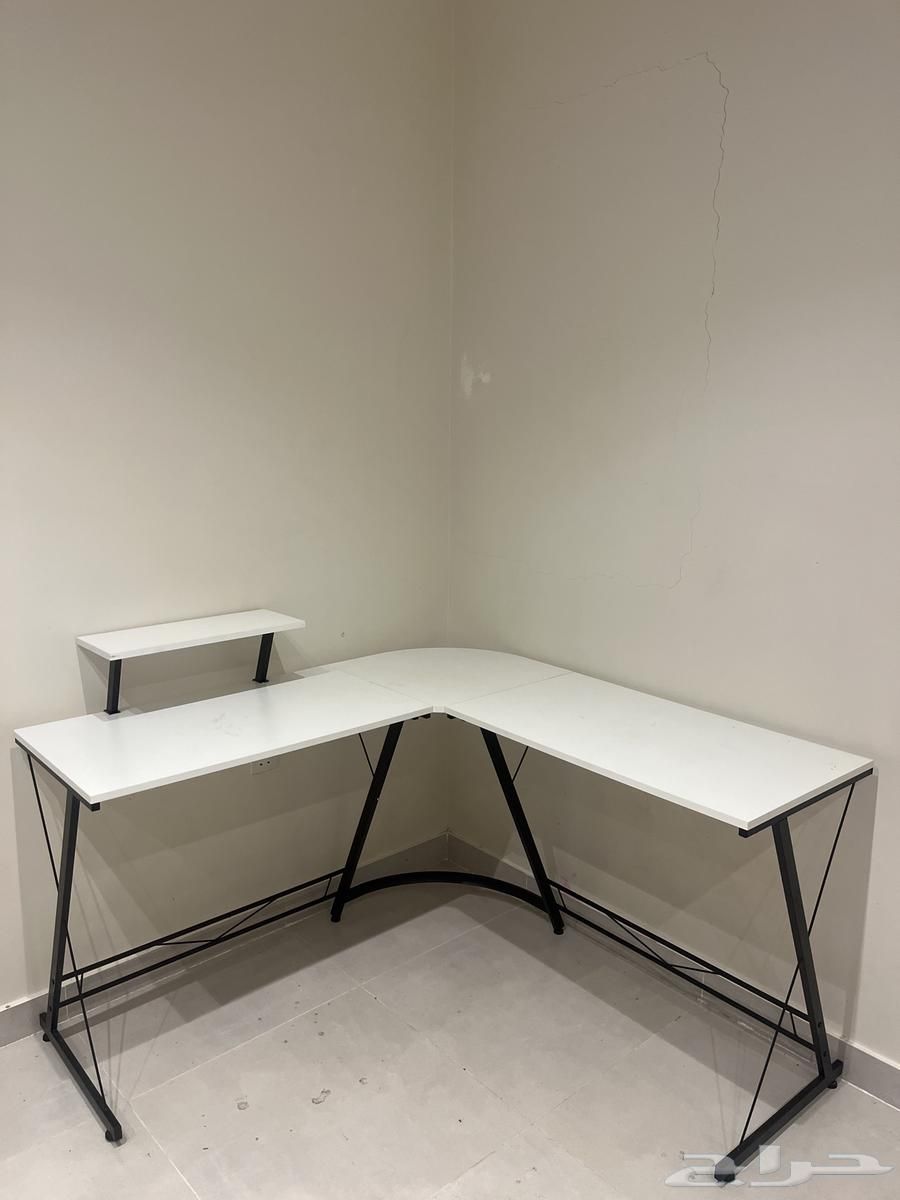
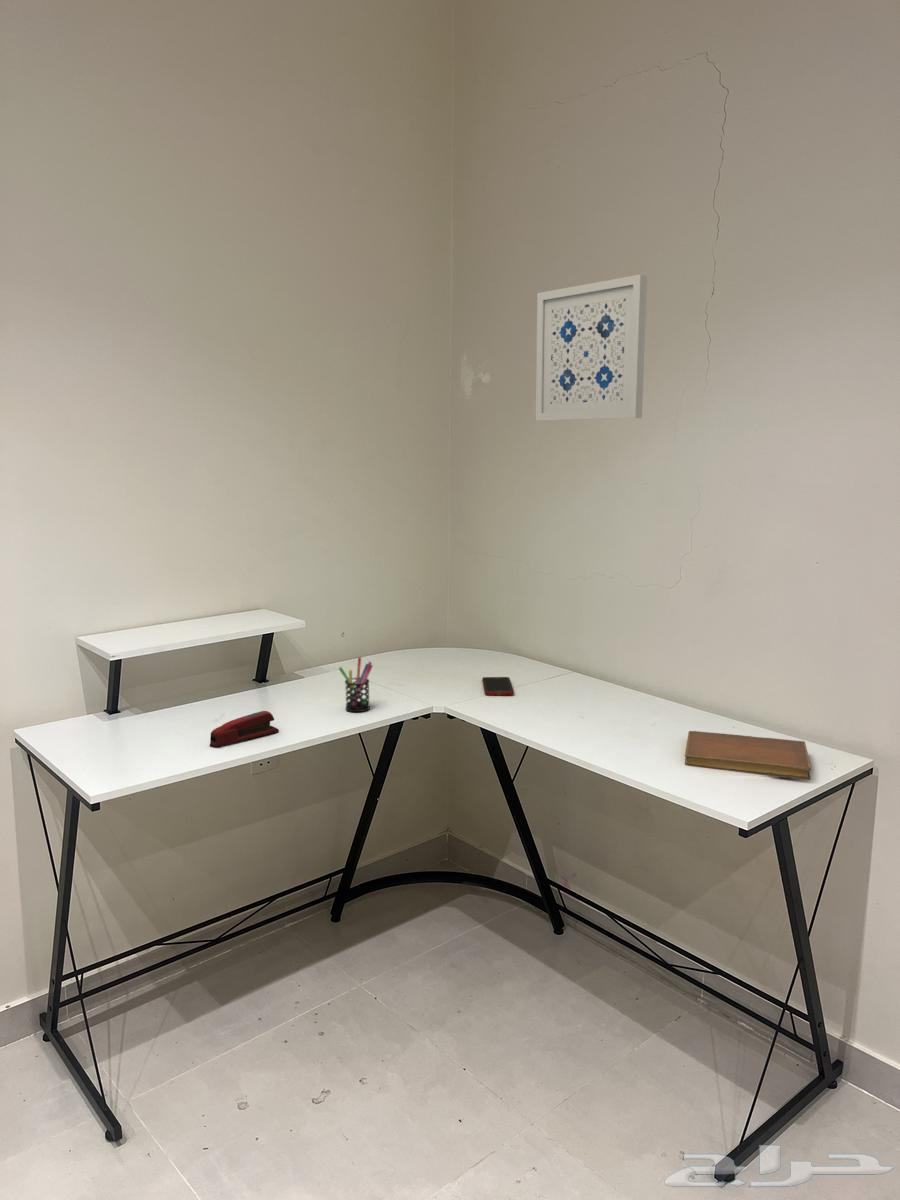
+ stapler [209,710,280,748]
+ notebook [684,730,812,781]
+ pen holder [338,656,374,713]
+ wall art [535,274,648,422]
+ cell phone [481,676,515,696]
